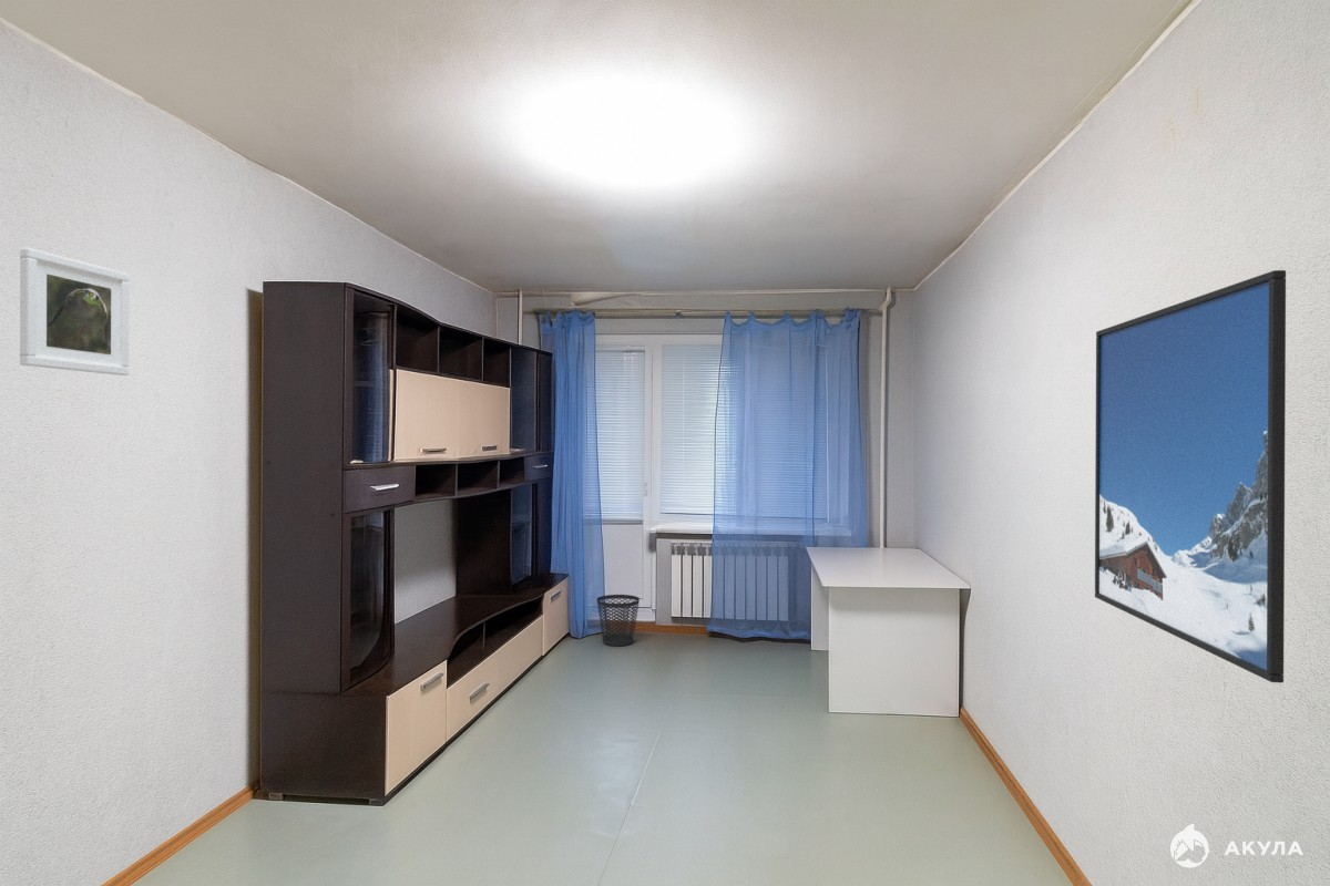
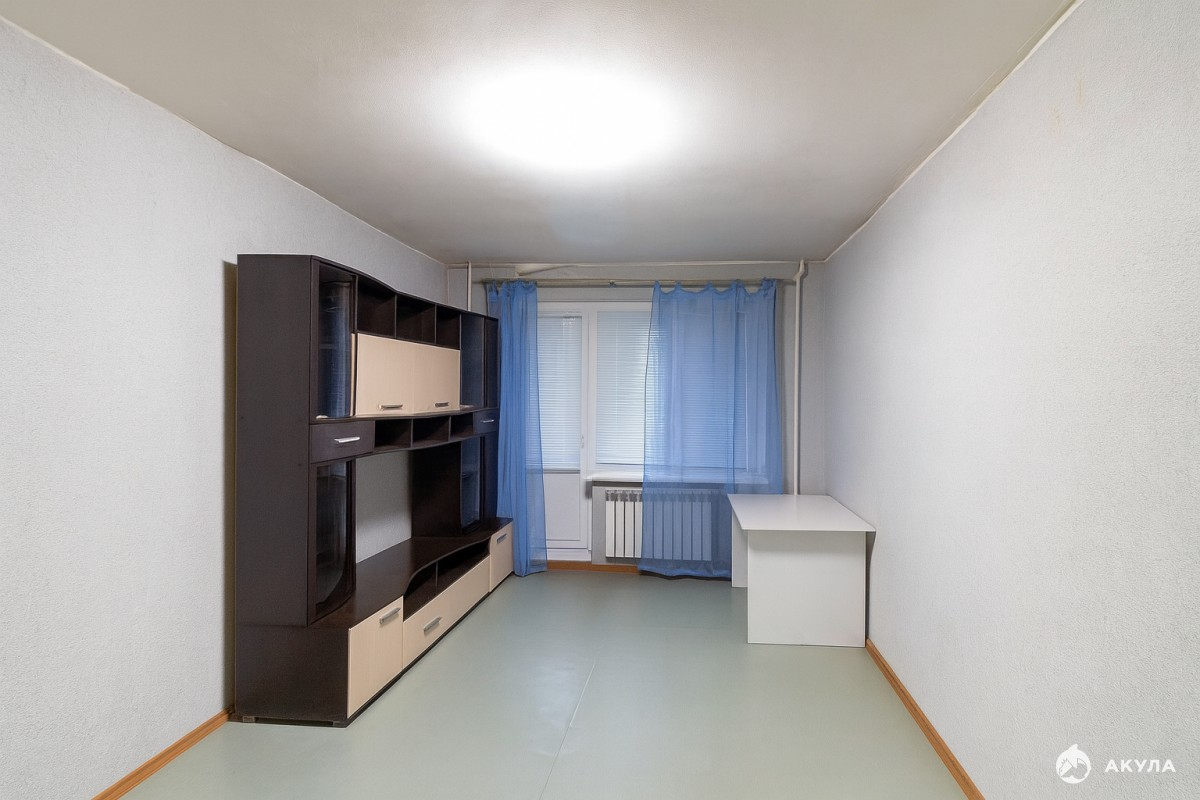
- wastebasket [596,594,641,647]
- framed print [1094,269,1287,683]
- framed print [19,247,131,377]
